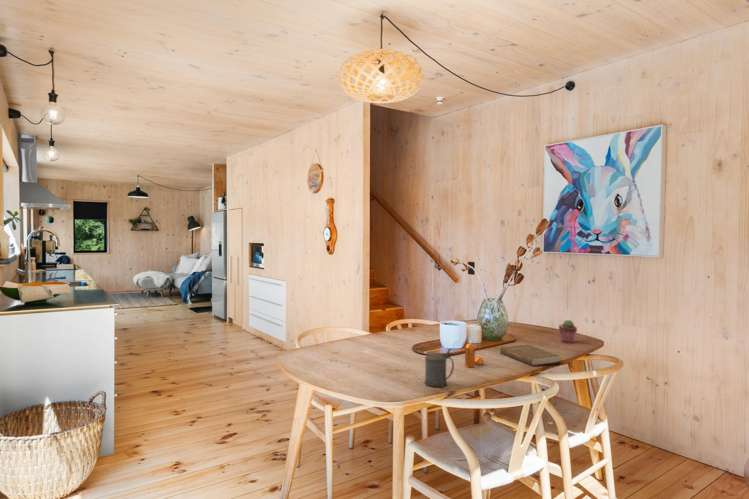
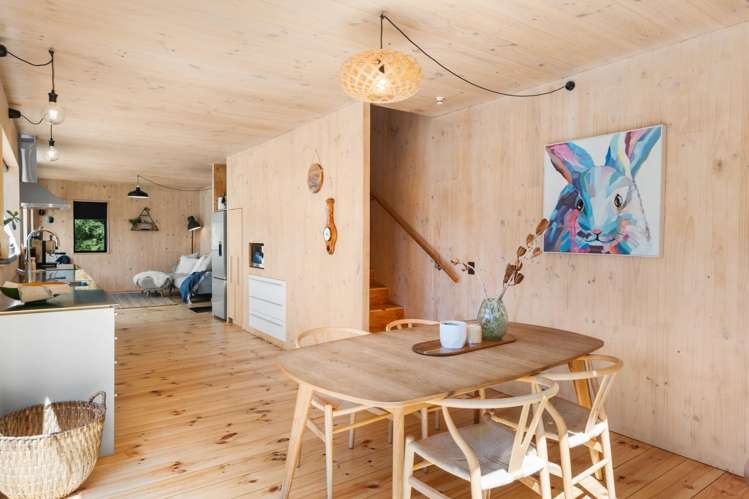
- pepper shaker [464,342,485,368]
- beer stein [424,347,455,388]
- potted succulent [558,319,578,344]
- book [499,344,562,367]
